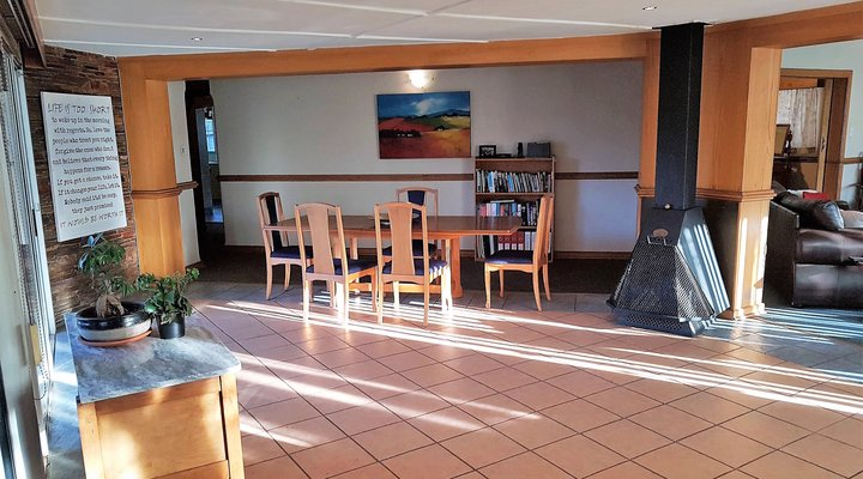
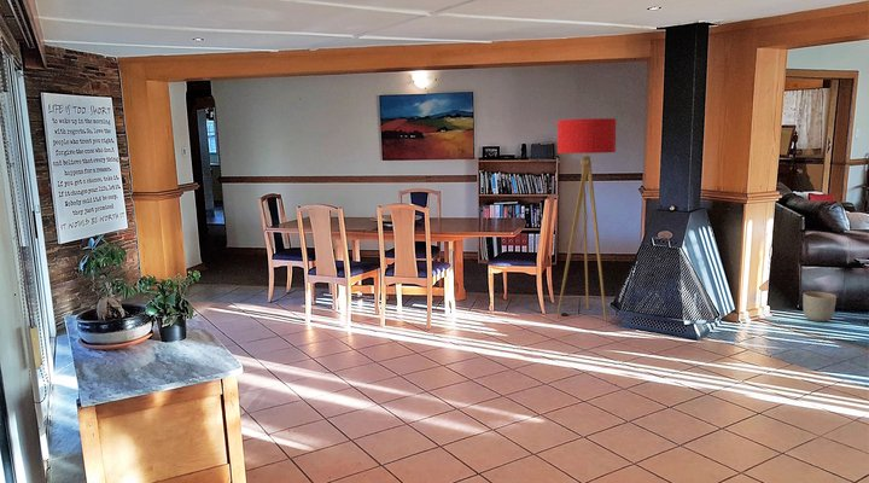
+ floor lamp [555,117,617,322]
+ planter [801,291,838,322]
